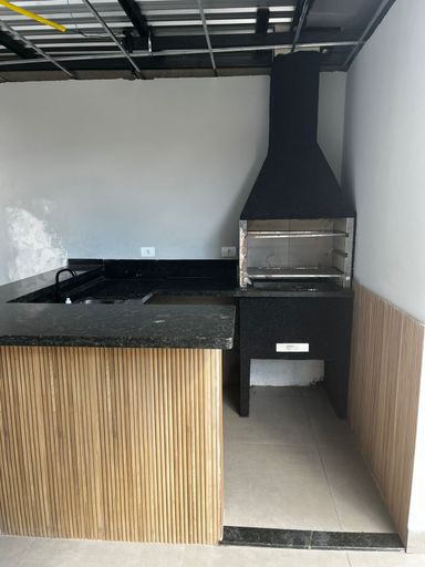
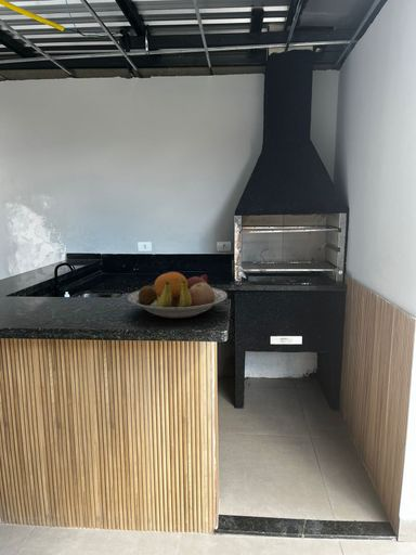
+ fruit bowl [127,271,229,319]
